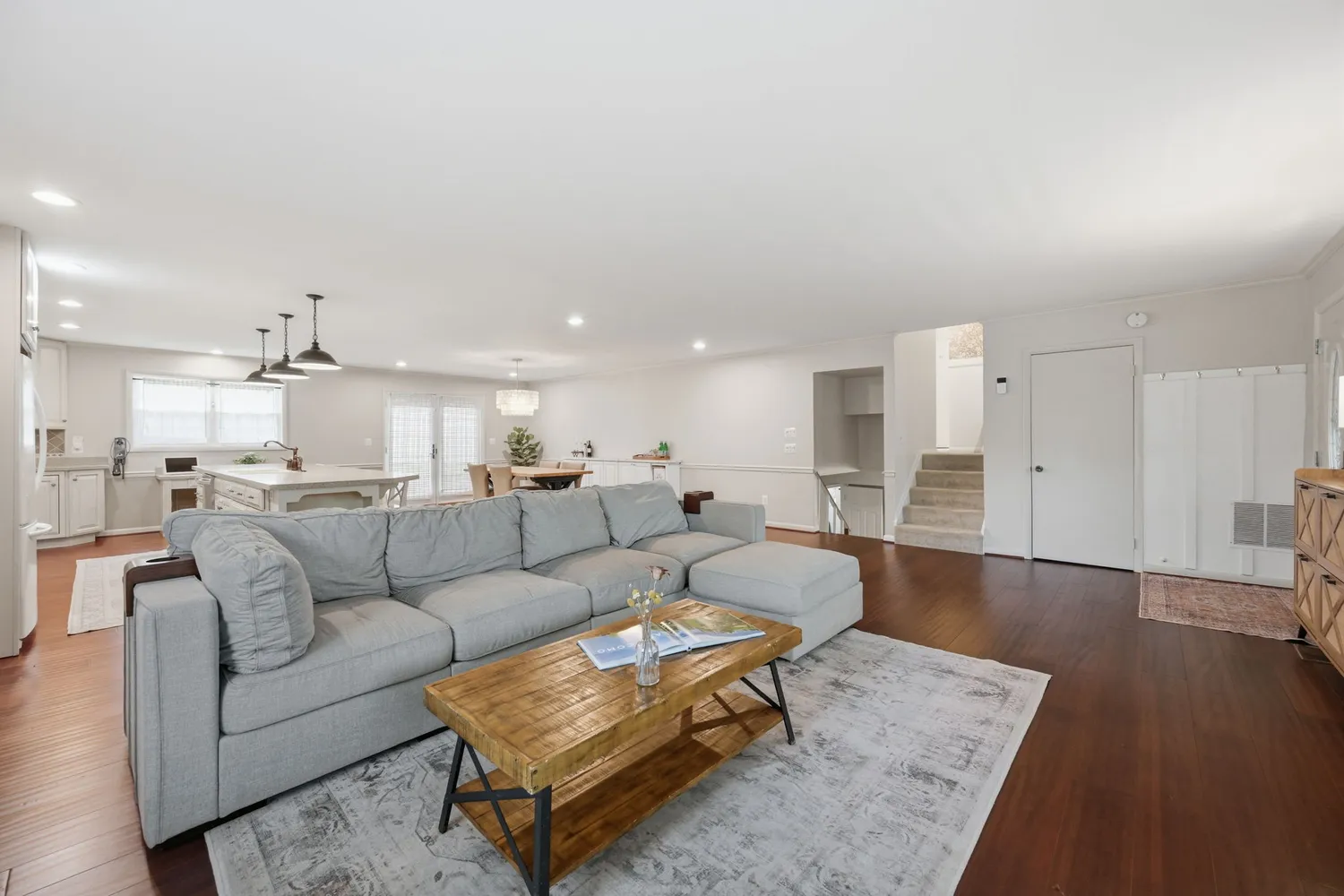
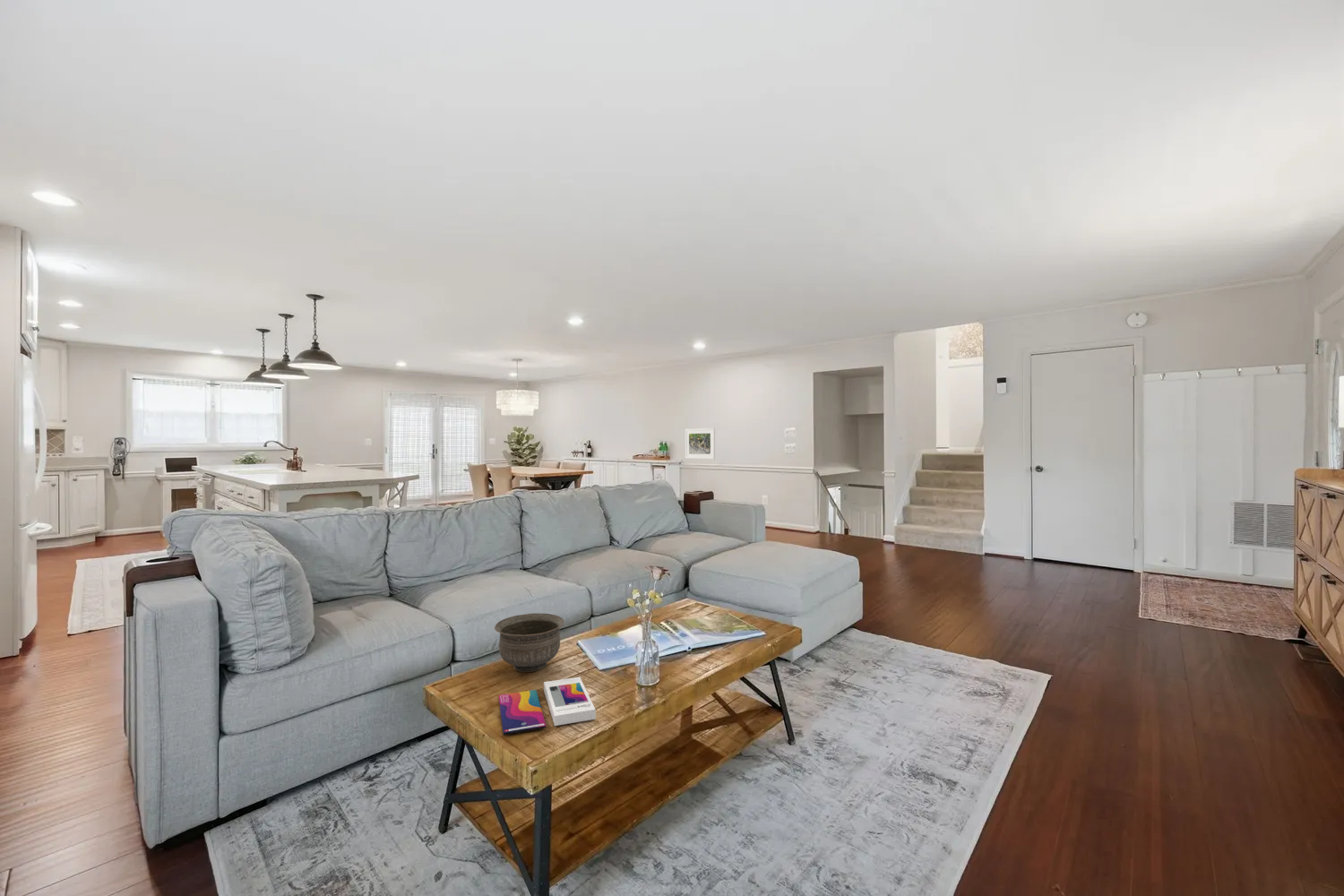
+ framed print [685,427,716,460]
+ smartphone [498,676,597,736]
+ bowl [494,613,565,673]
